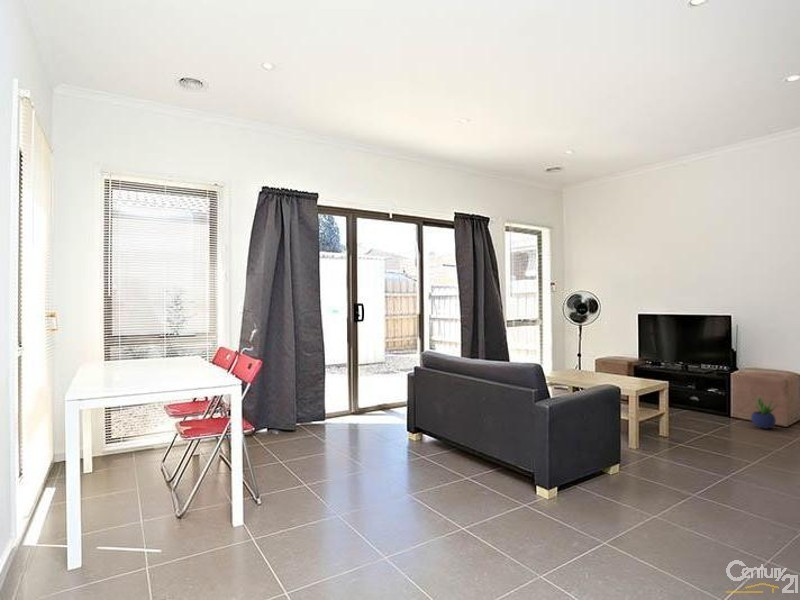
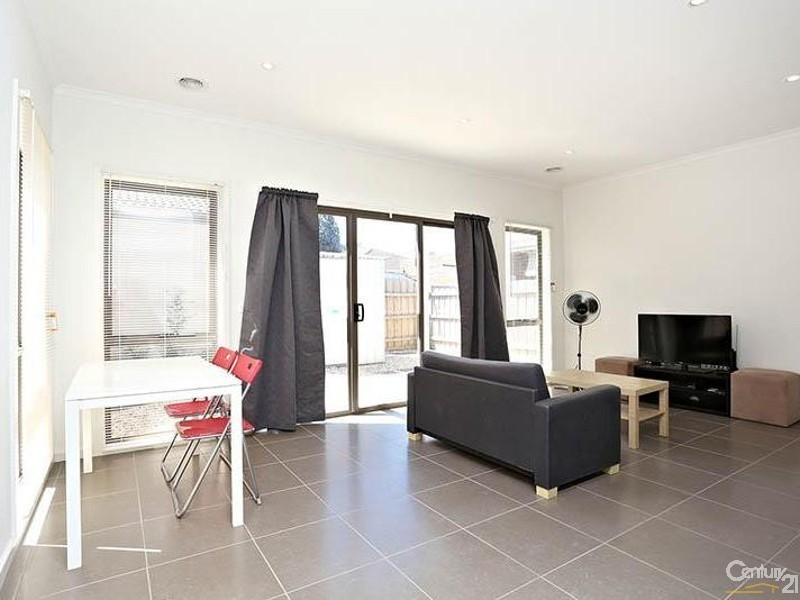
- potted plant [750,394,780,430]
